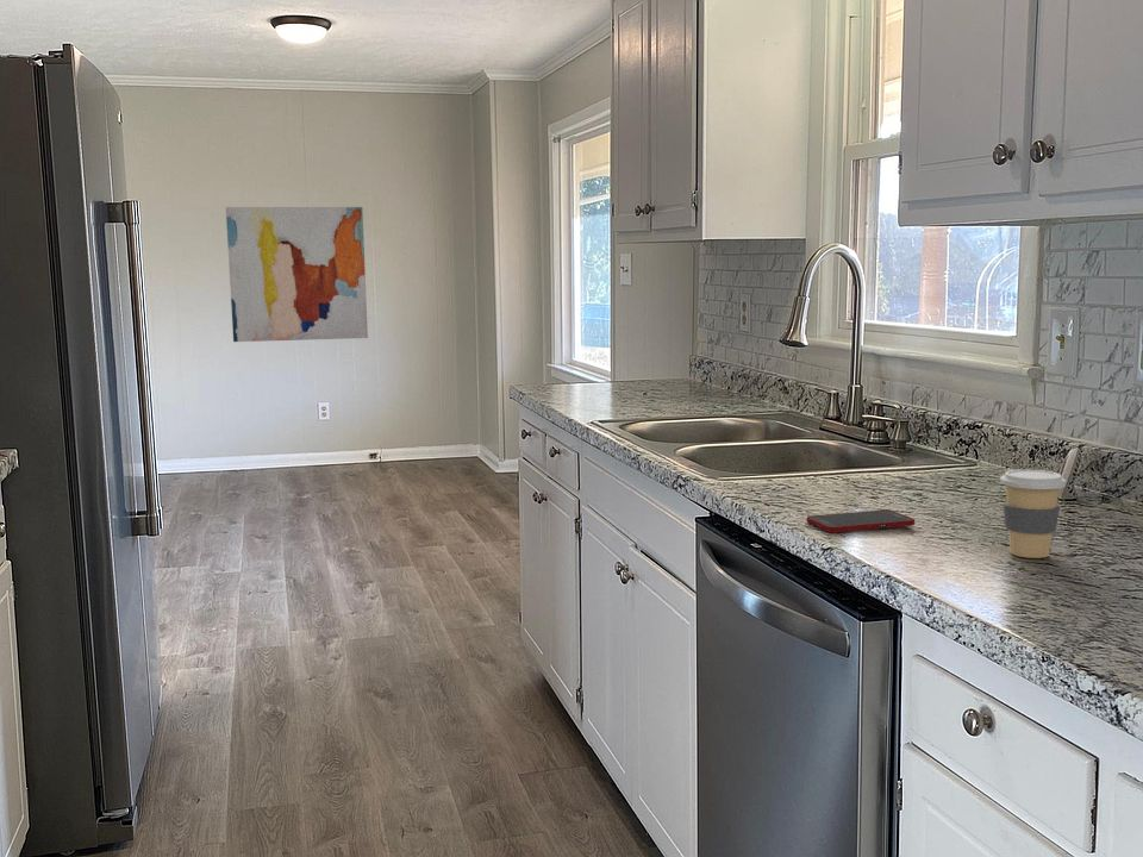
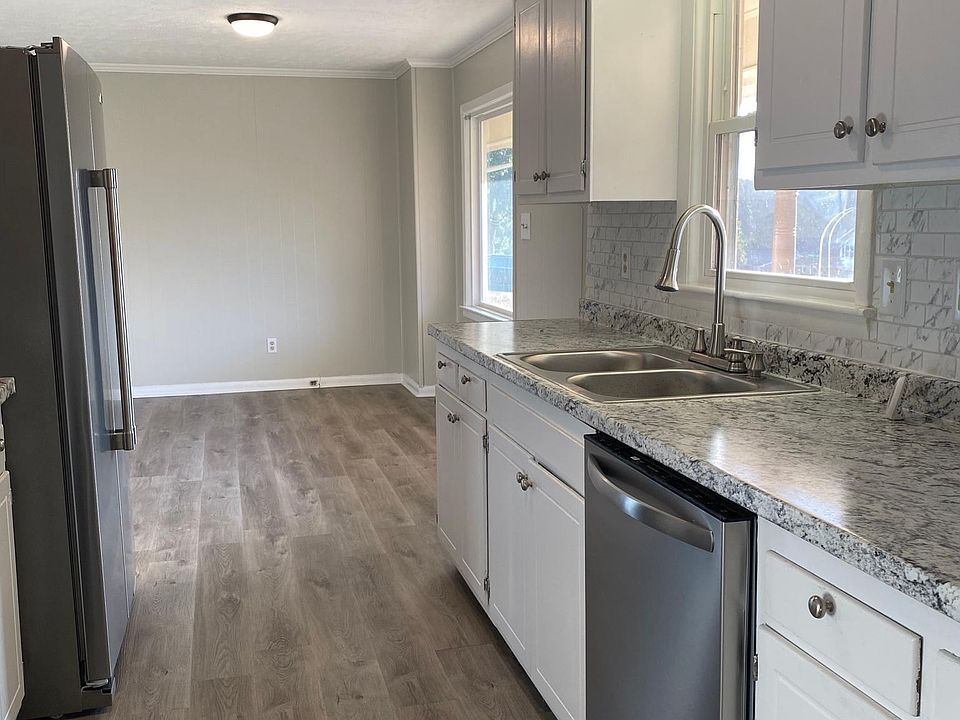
- wall art [225,206,369,343]
- coffee cup [999,468,1067,559]
- cell phone [805,508,916,533]
